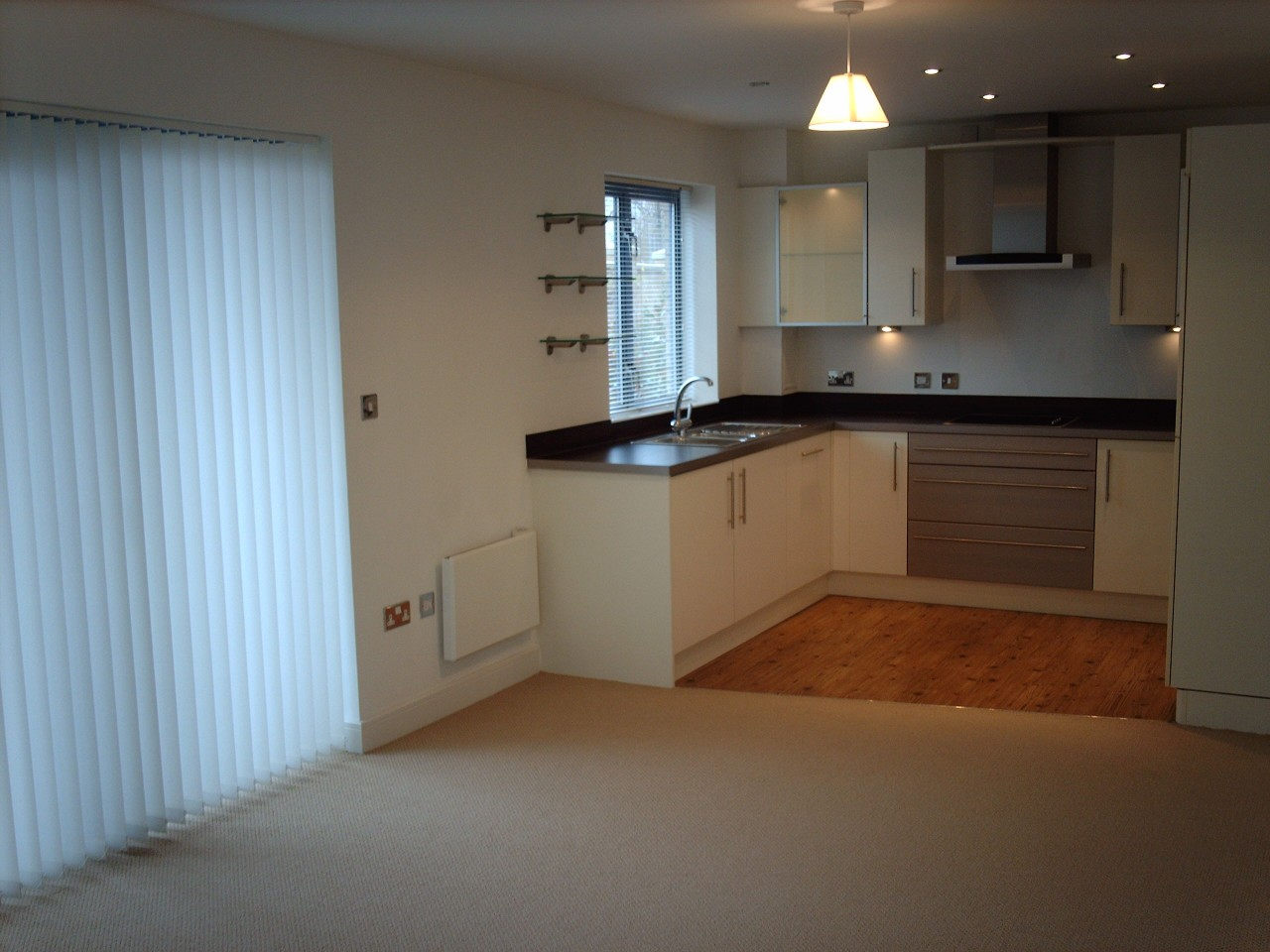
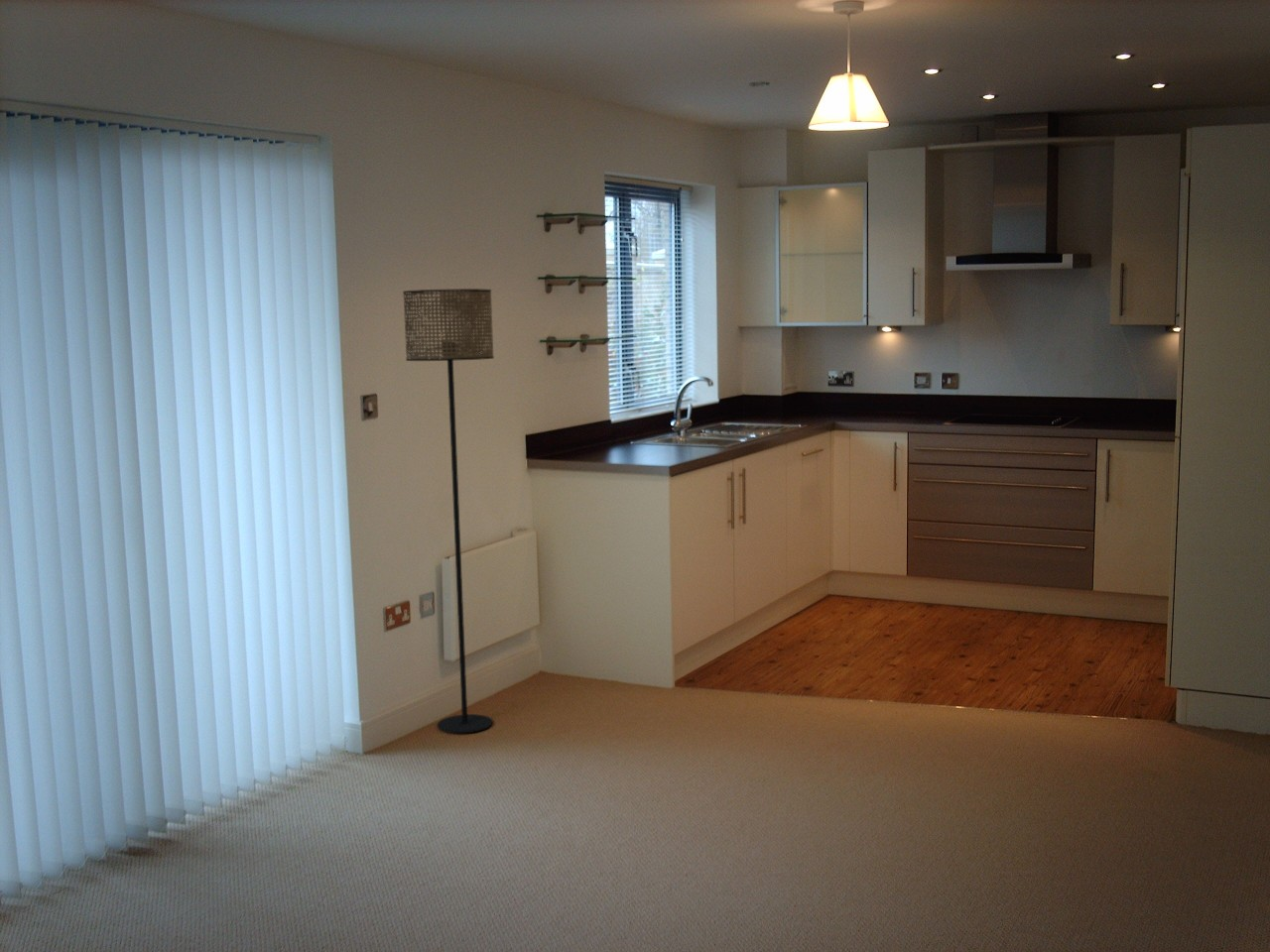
+ floor lamp [402,288,495,735]
